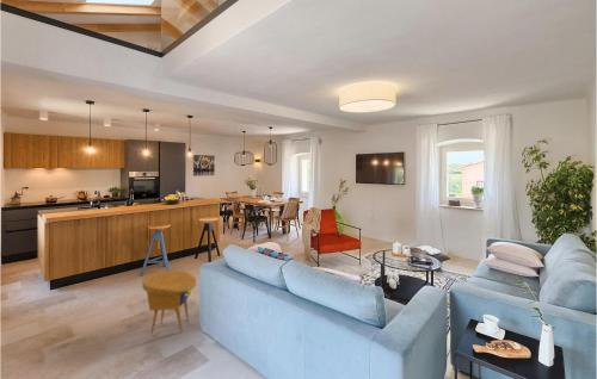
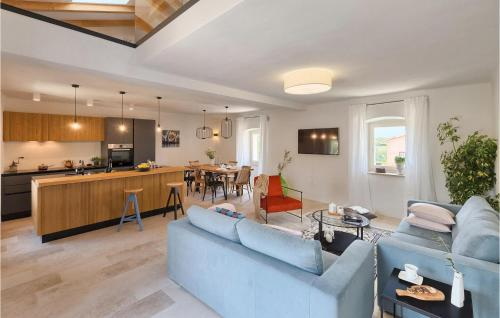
- side table [141,269,197,337]
